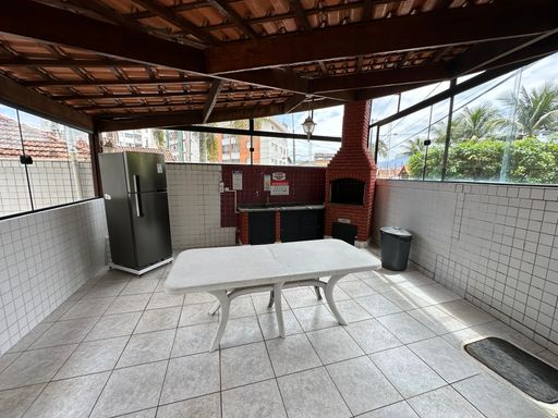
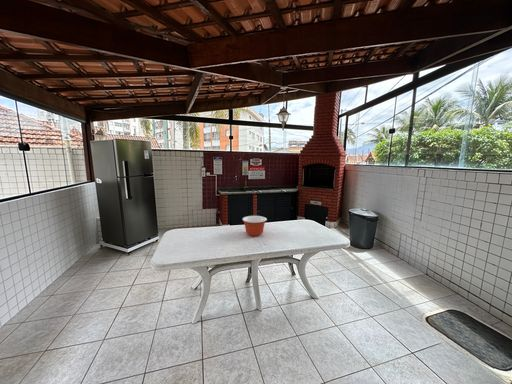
+ mixing bowl [241,215,268,237]
